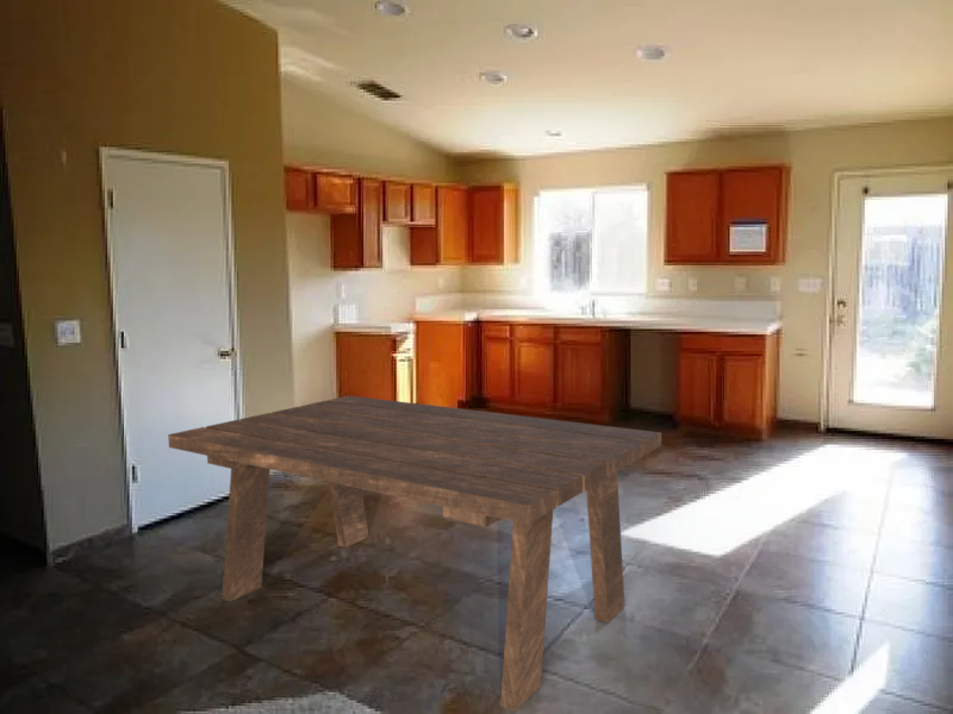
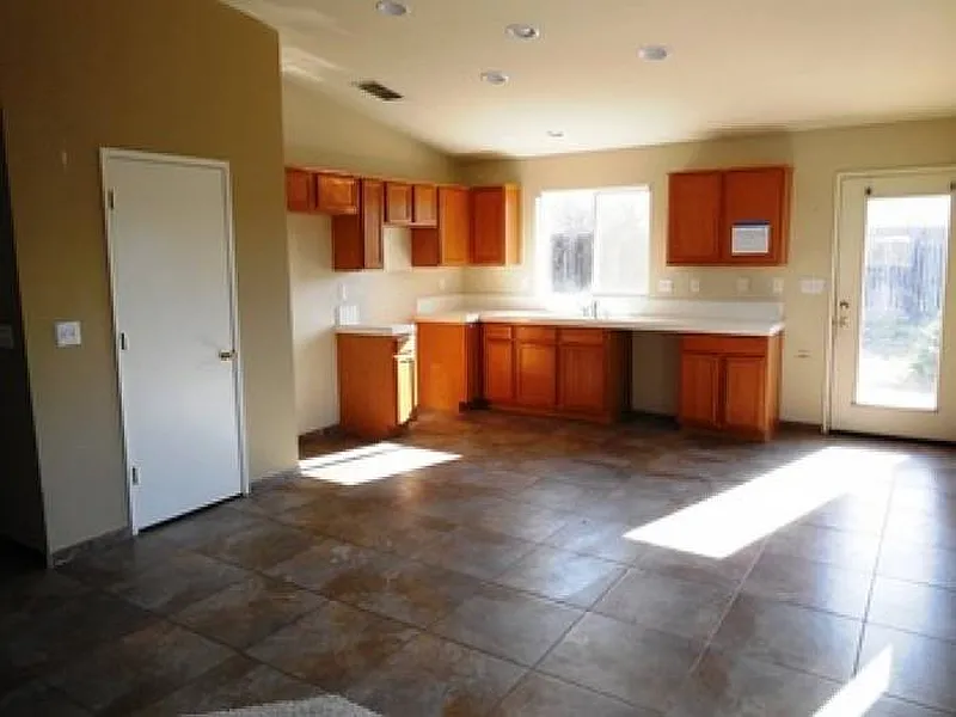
- dining table [167,395,662,713]
